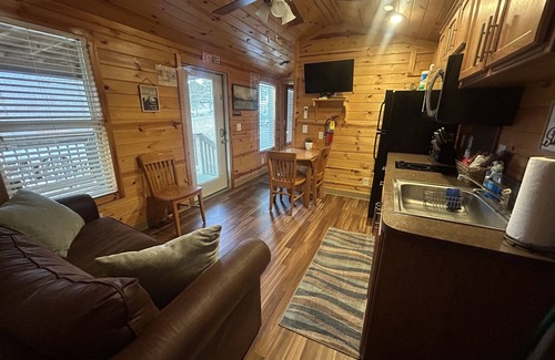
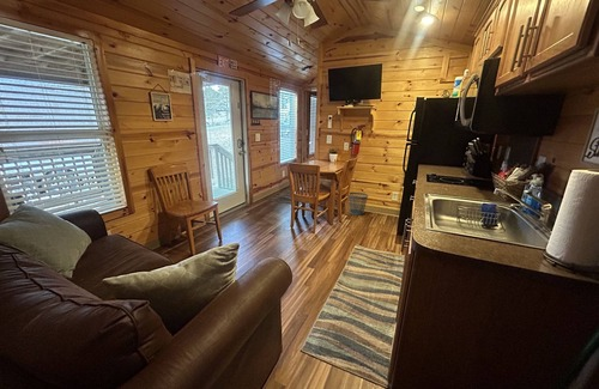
+ wastebasket [347,192,369,217]
